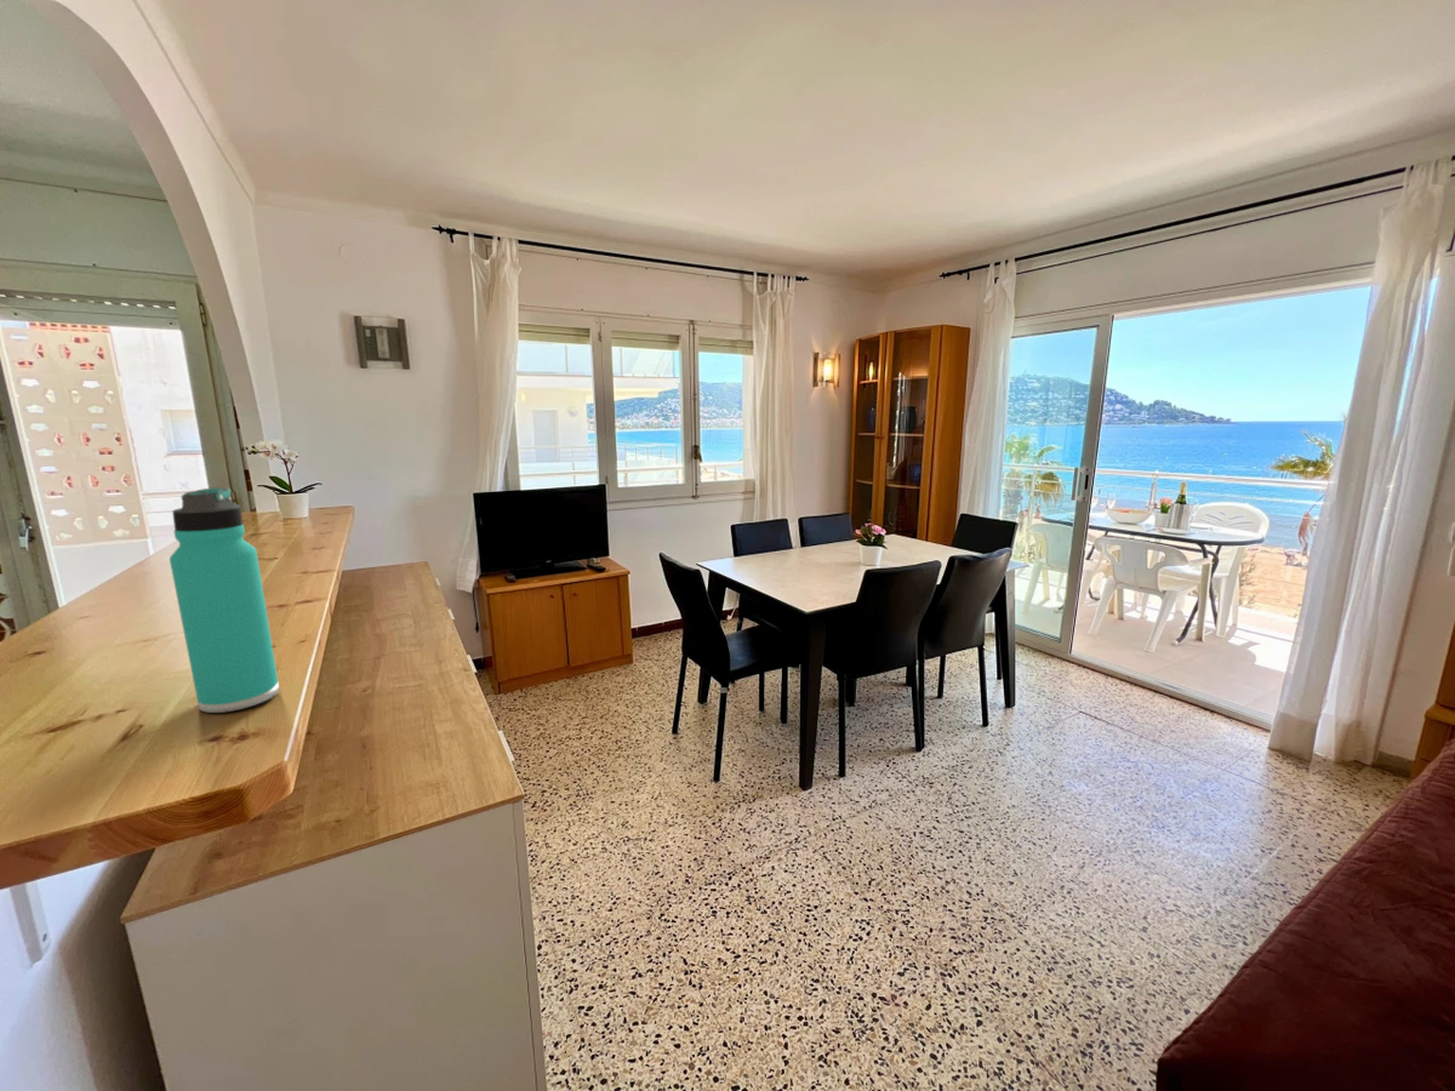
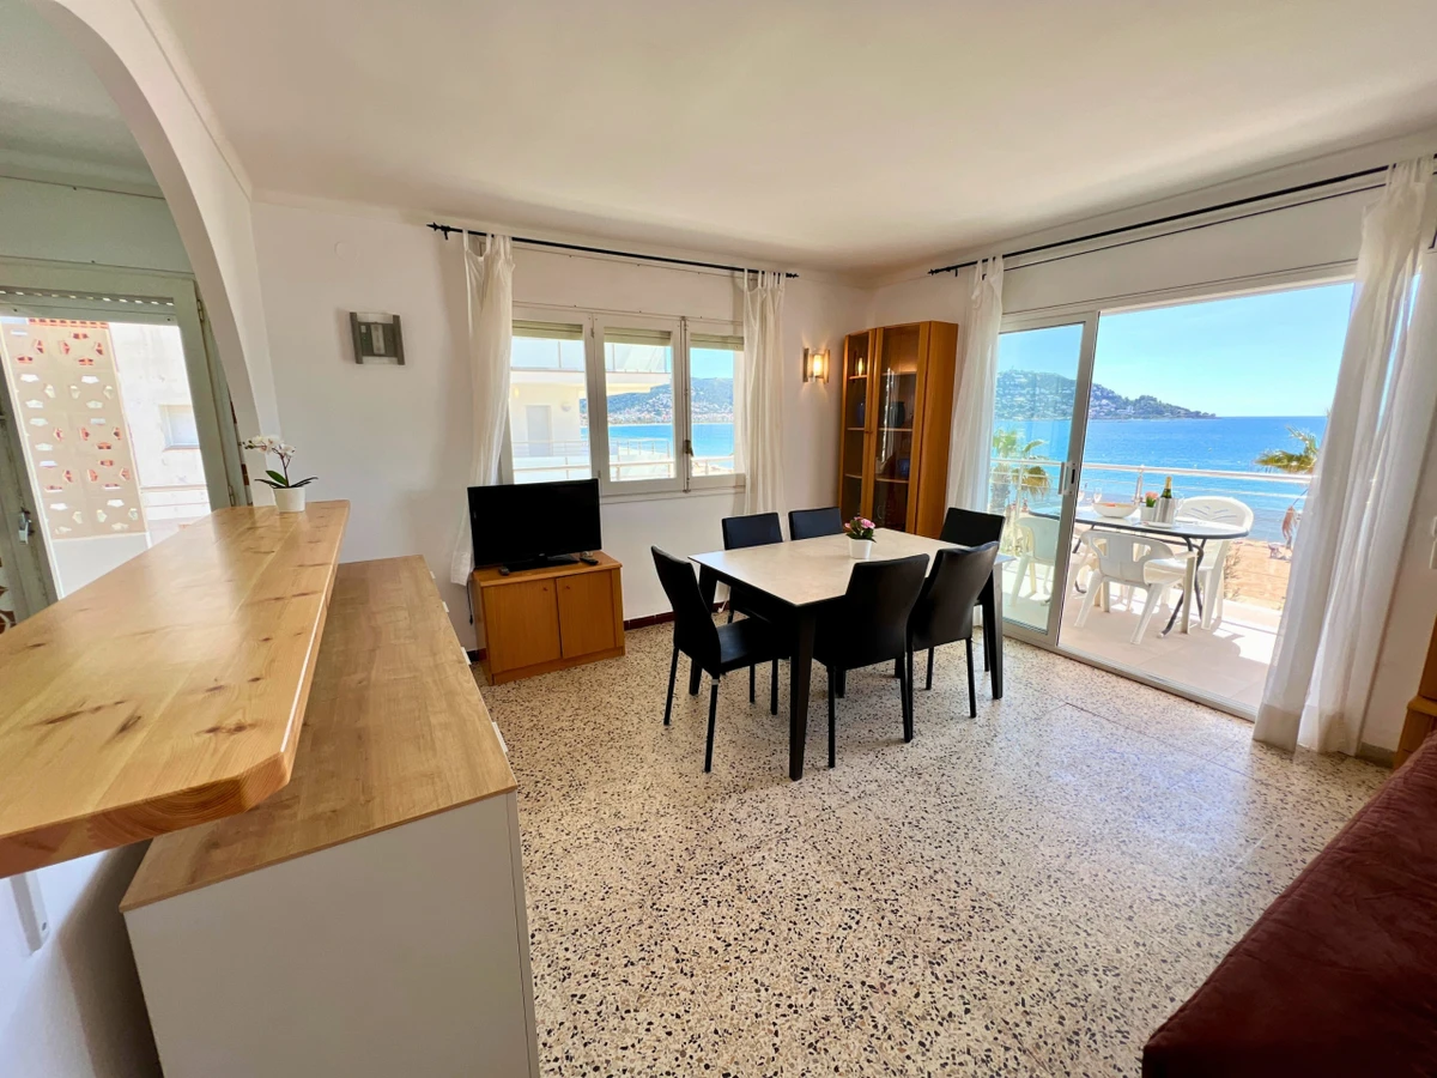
- thermos bottle [169,486,280,714]
